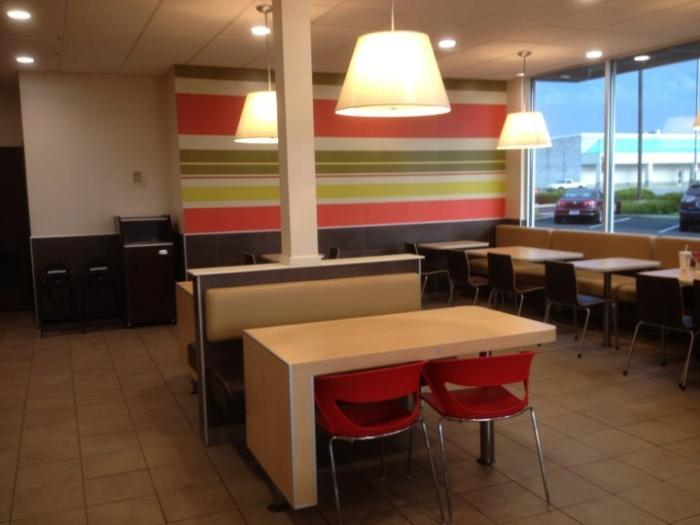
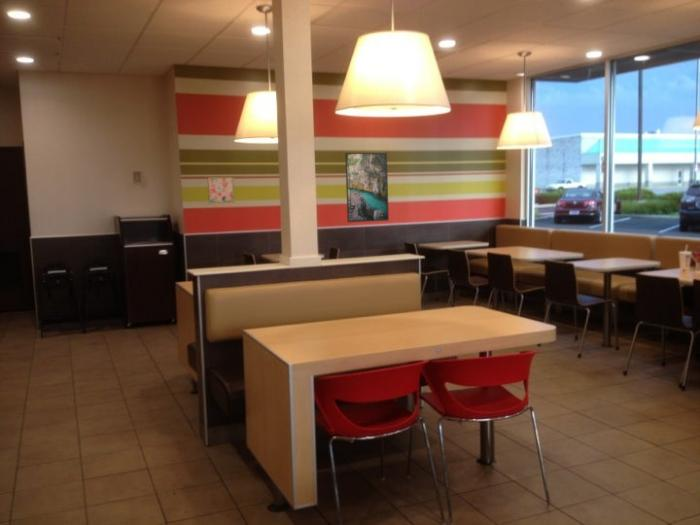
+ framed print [344,152,390,223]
+ wall art [207,176,235,204]
